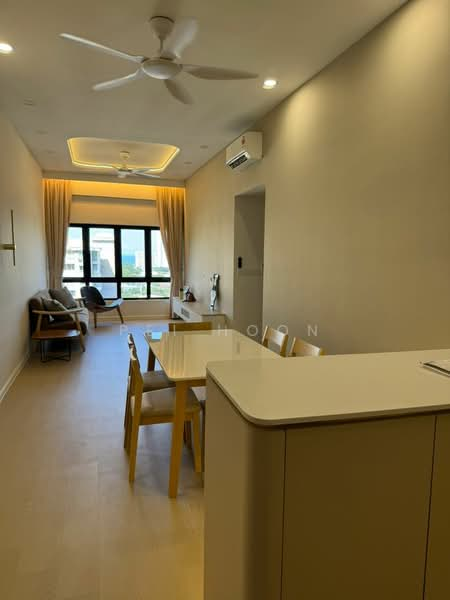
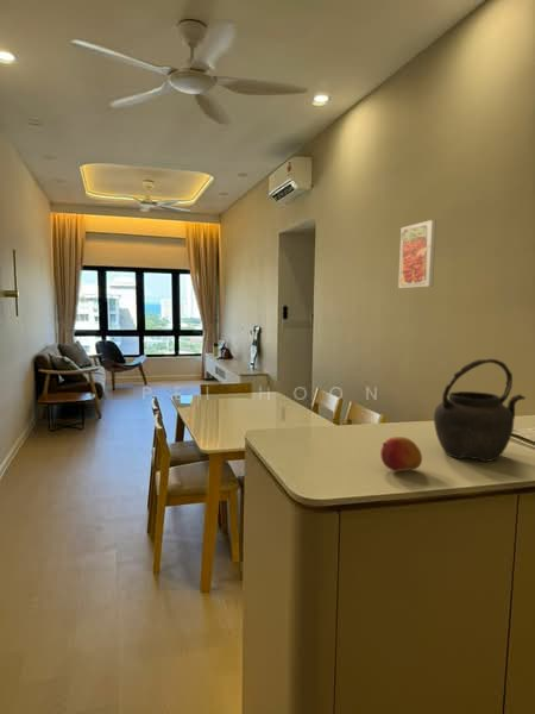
+ kettle [433,358,527,463]
+ fruit [379,436,423,472]
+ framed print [397,219,438,289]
